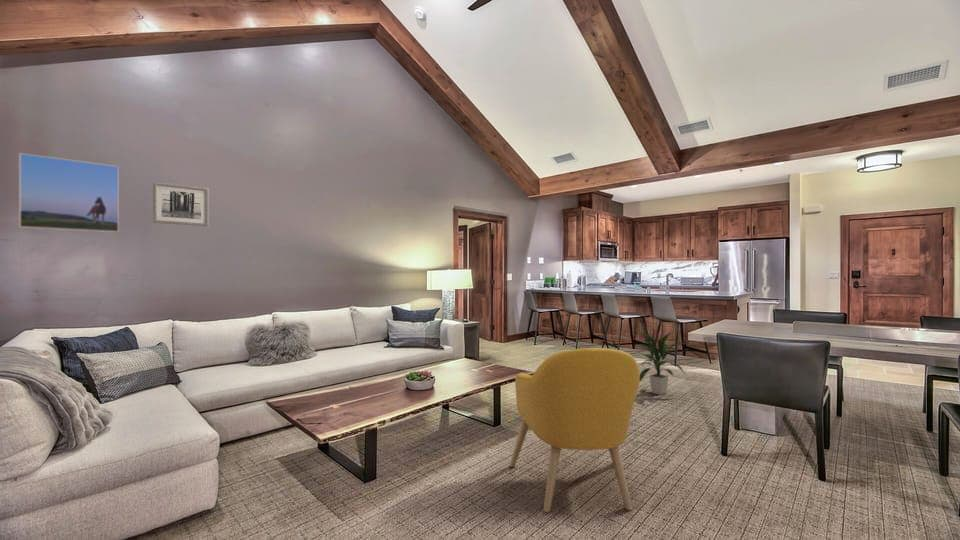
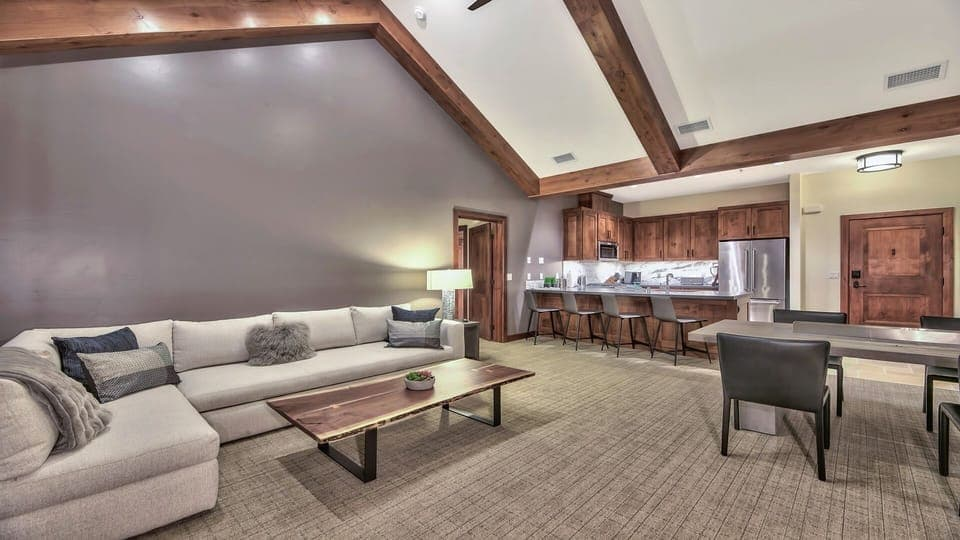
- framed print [18,152,120,233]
- indoor plant [636,329,687,396]
- wall art [152,181,210,227]
- armchair [509,347,641,513]
